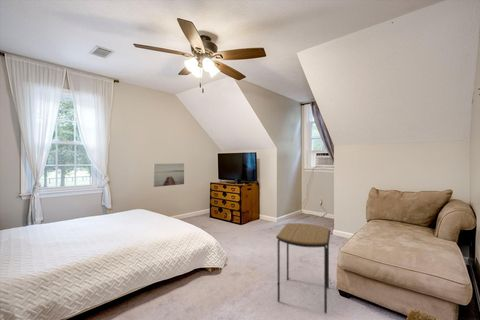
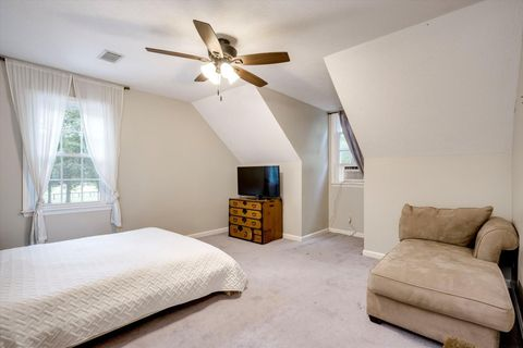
- wall art [153,162,185,188]
- side table [275,222,331,314]
